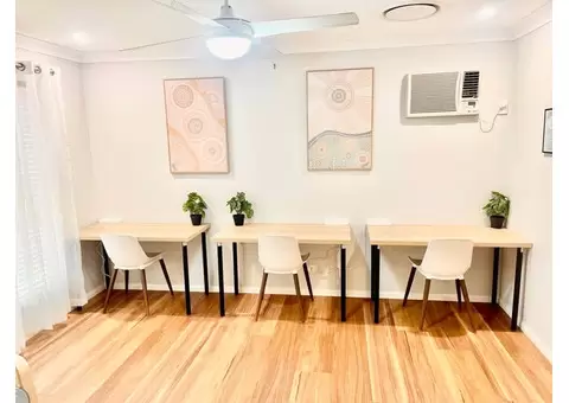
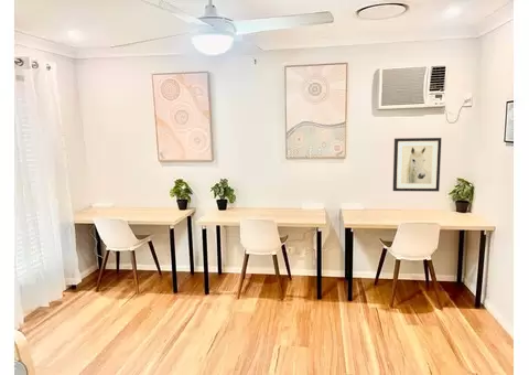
+ wall art [392,137,442,192]
